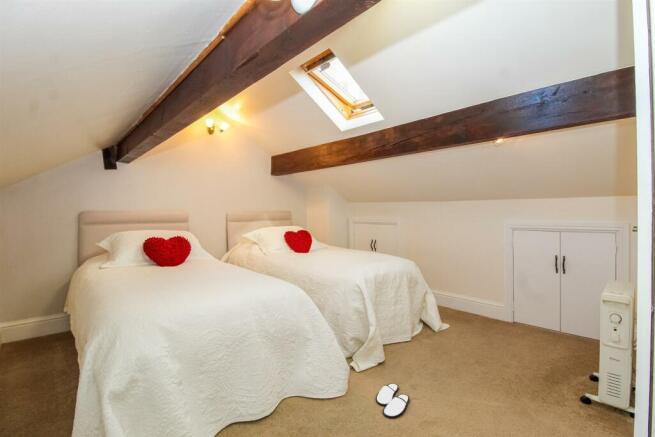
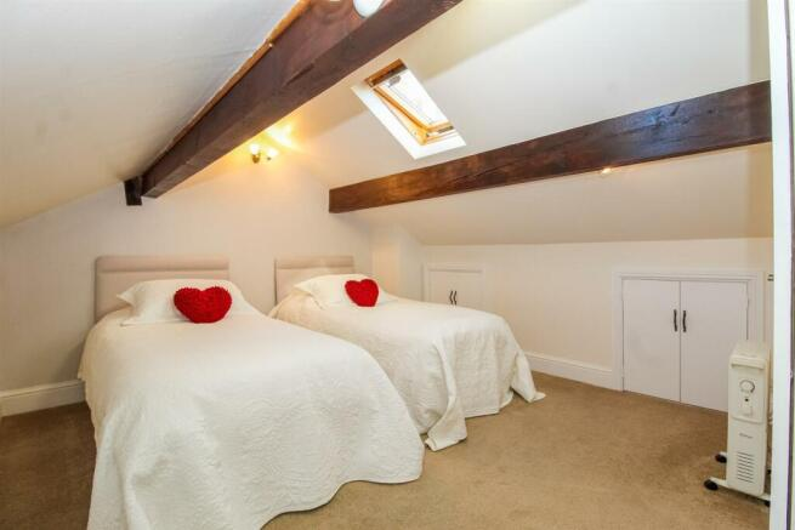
- slippers [375,382,410,419]
